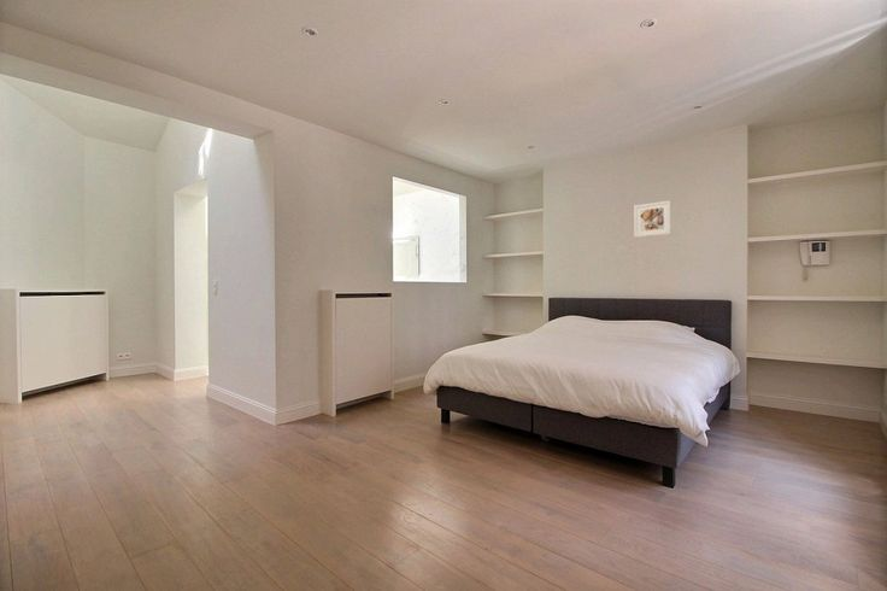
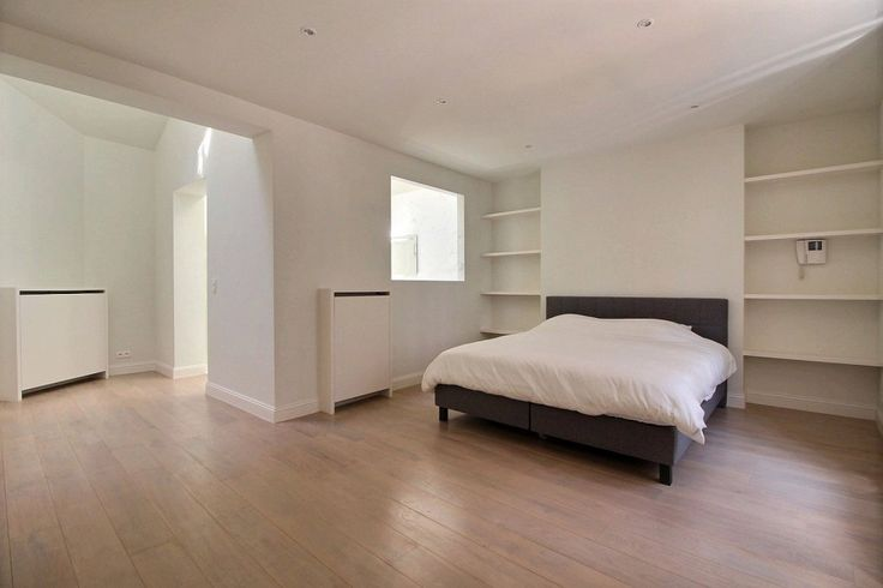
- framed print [633,199,672,239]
